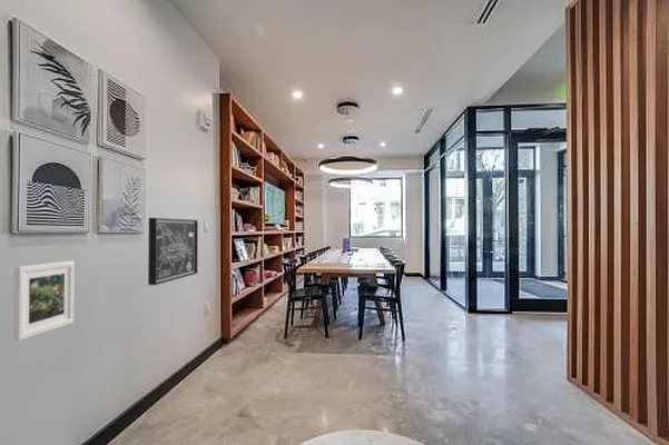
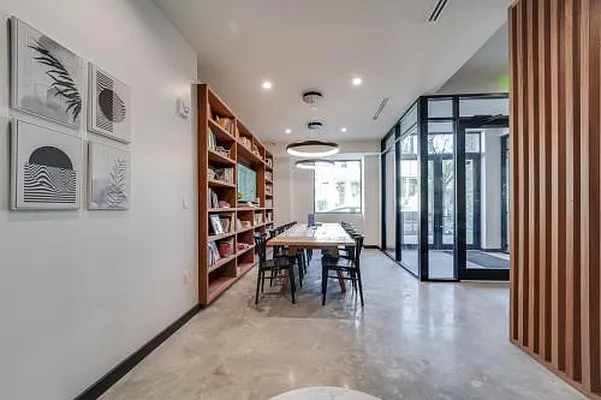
- wall art [147,217,199,286]
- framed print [12,259,76,342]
